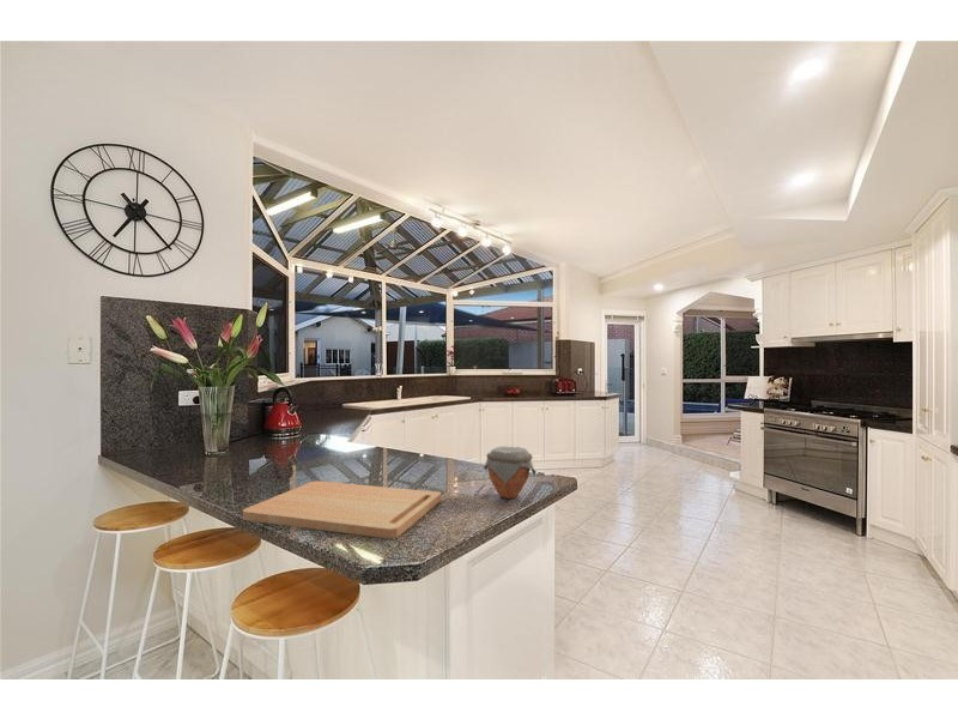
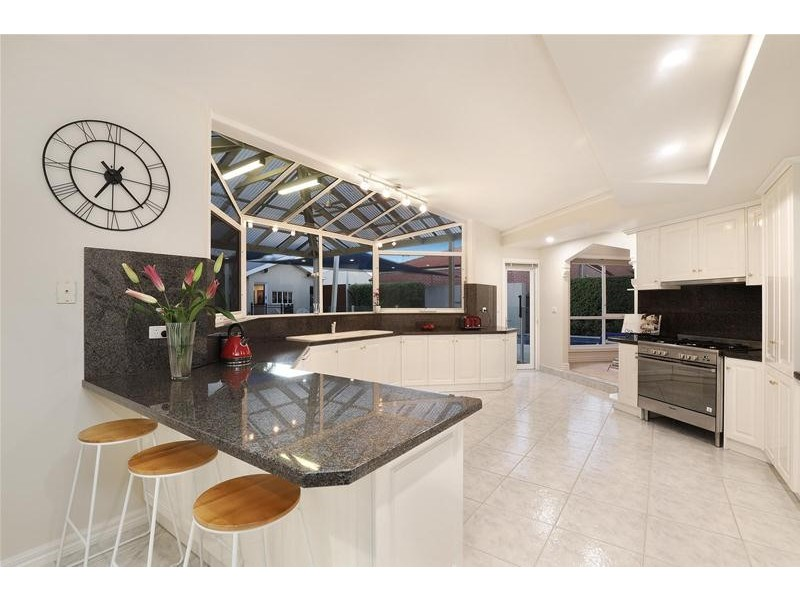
- cutting board [242,479,442,539]
- jar [481,446,538,500]
